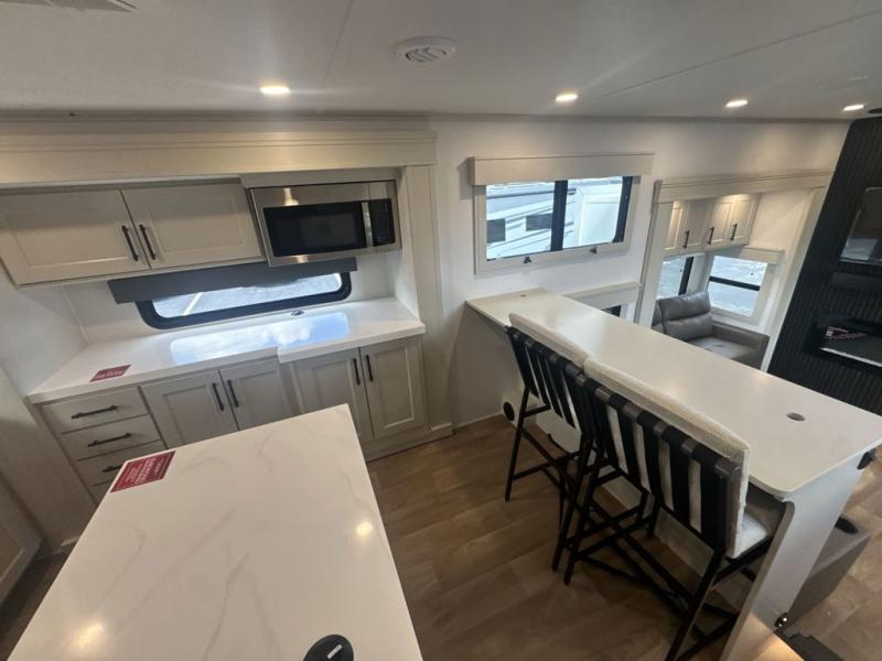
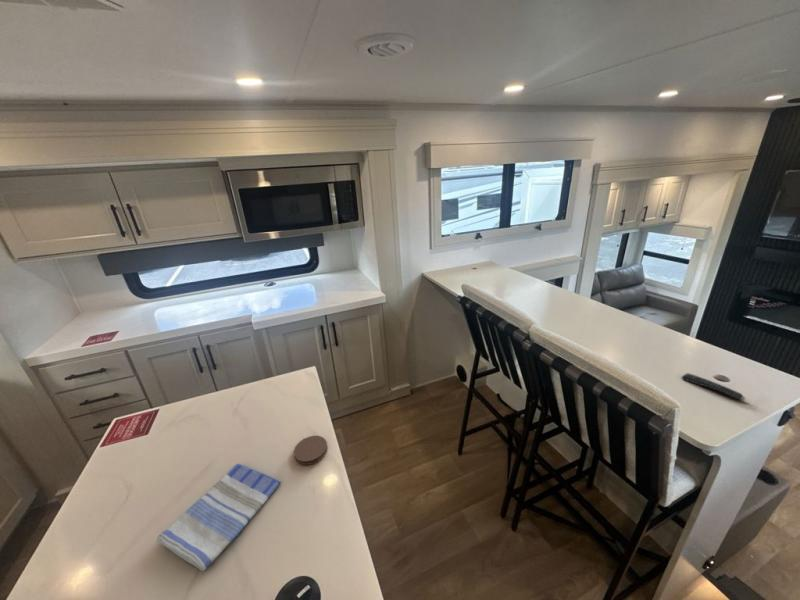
+ coaster [293,435,329,466]
+ dish towel [155,463,282,572]
+ remote control [681,372,746,401]
